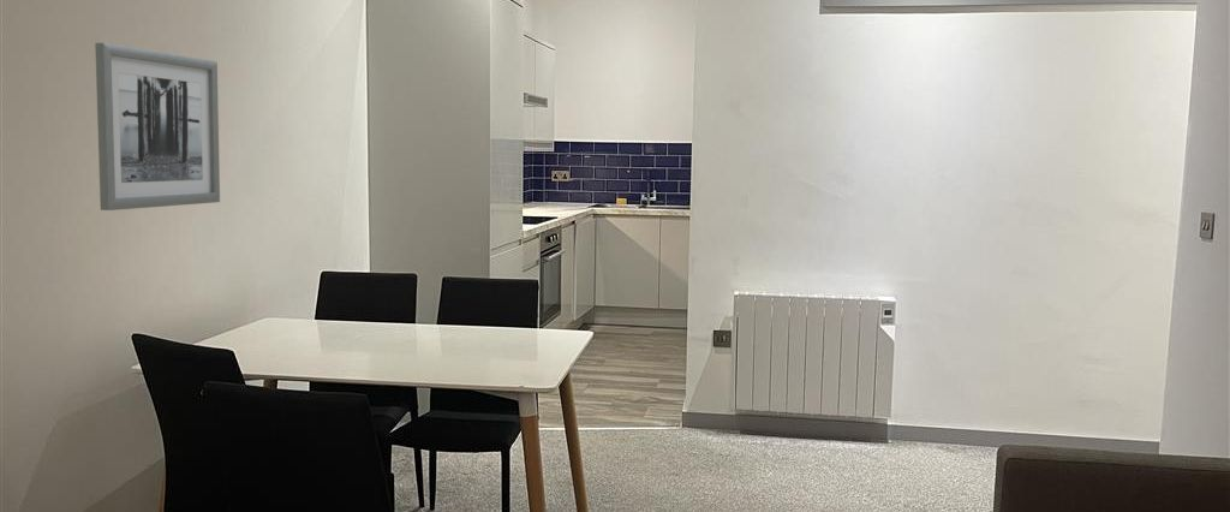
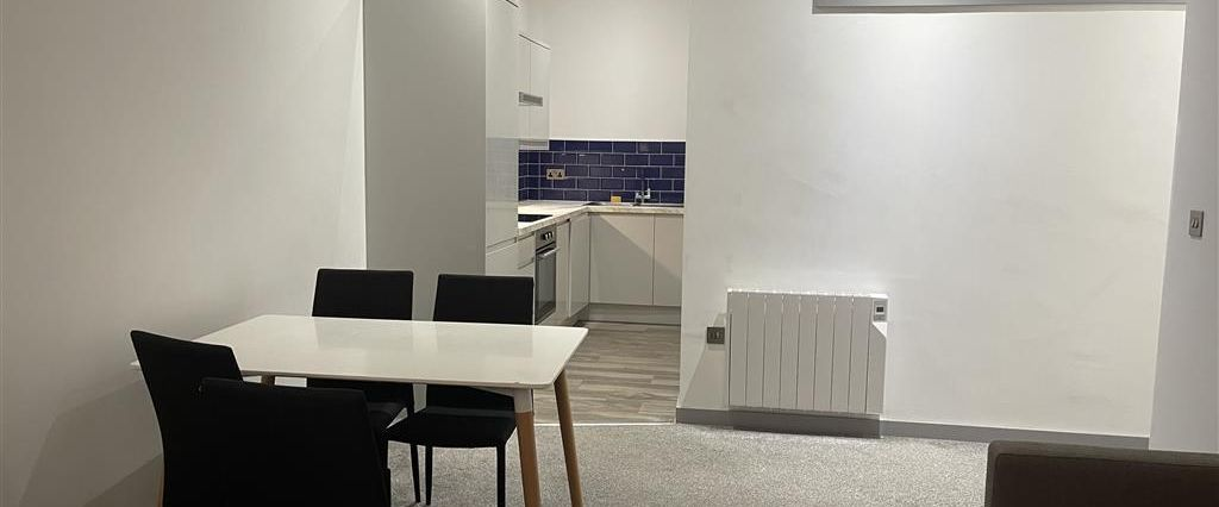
- wall art [94,42,221,212]
